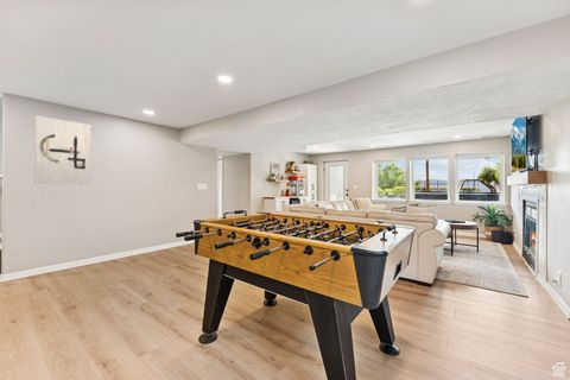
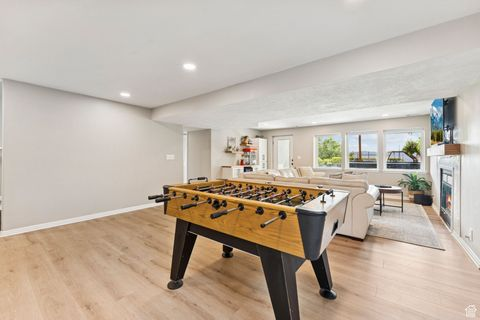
- wall art [33,114,91,185]
